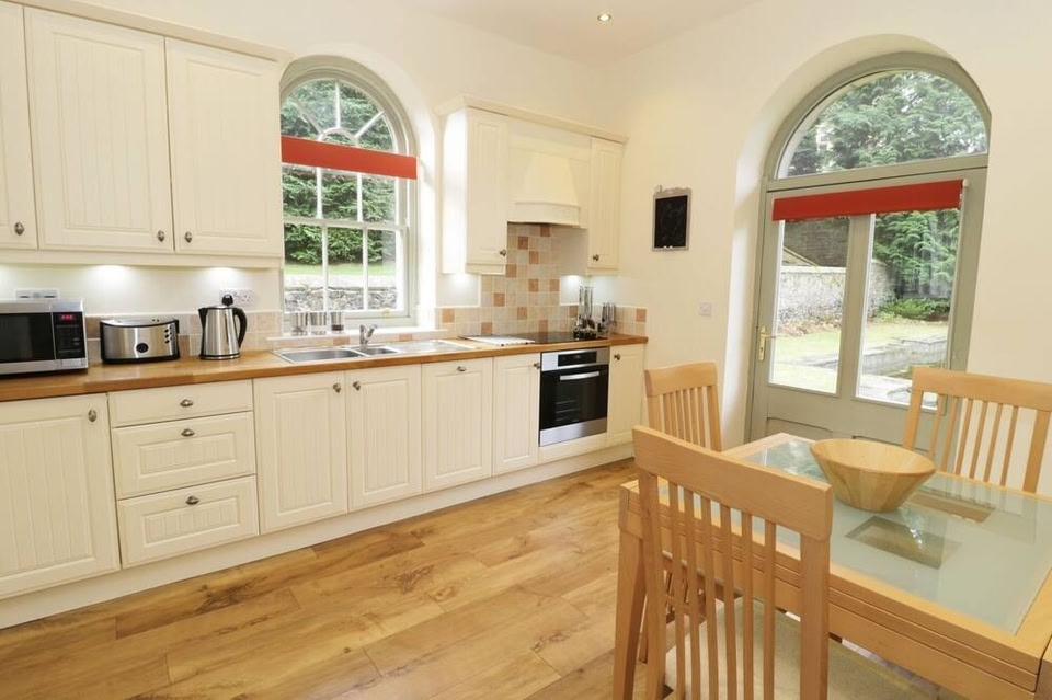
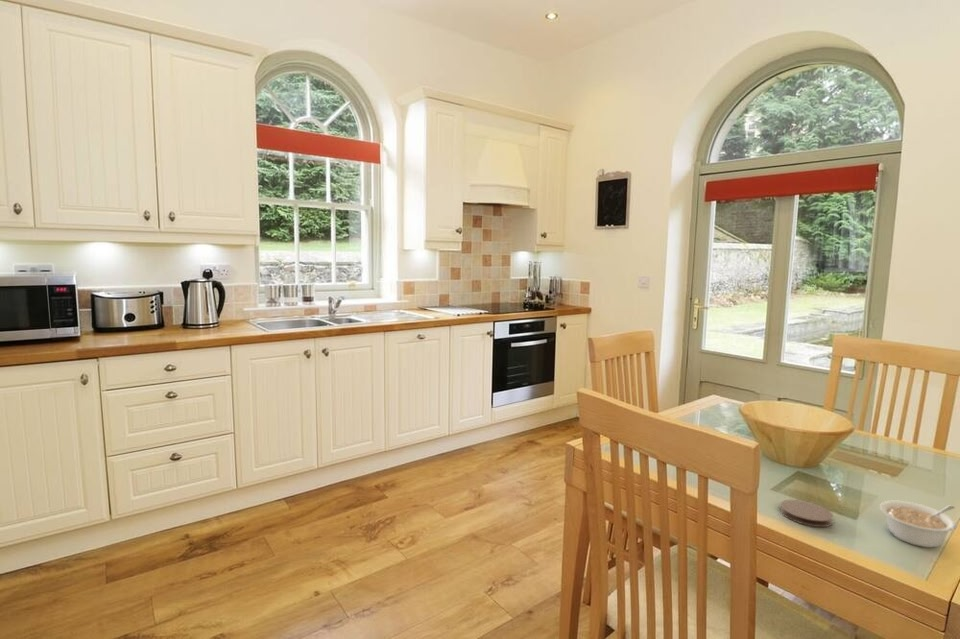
+ coaster [779,499,834,528]
+ legume [879,500,958,548]
